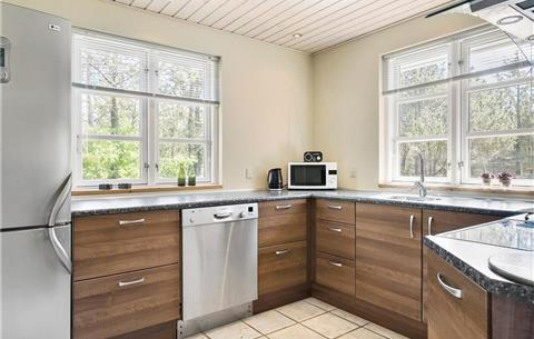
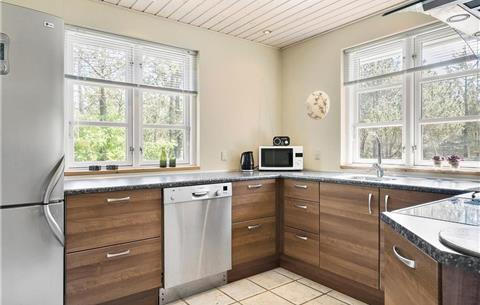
+ decorative plate [305,90,331,120]
